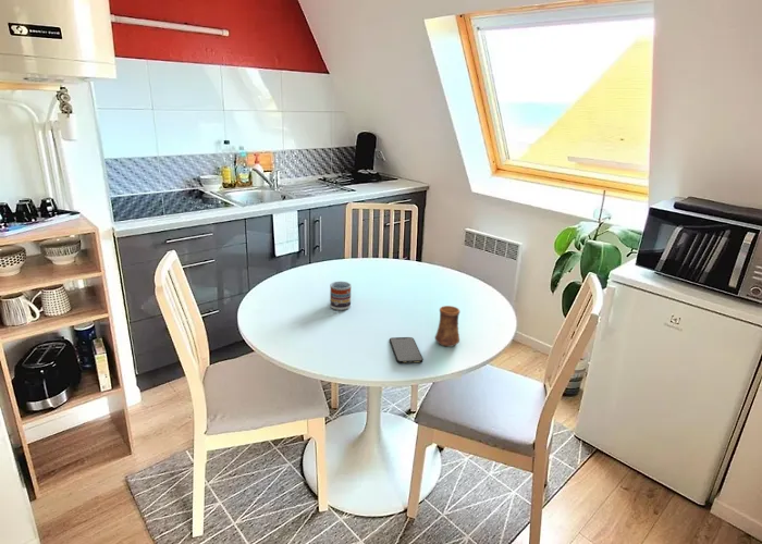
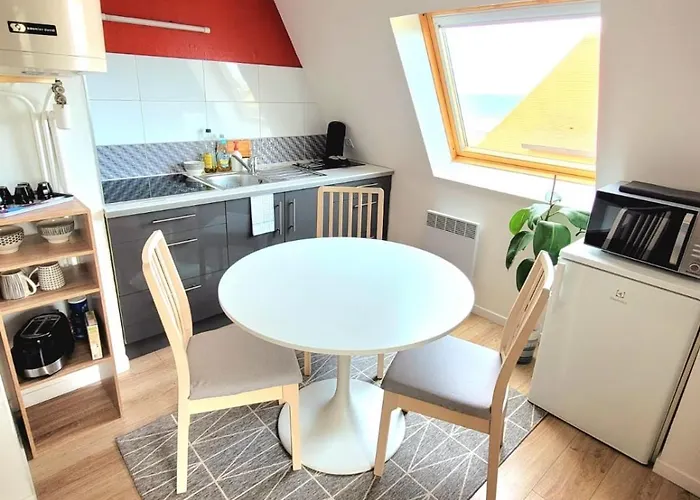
- smartphone [389,336,425,364]
- cup [434,305,460,348]
- cup [329,281,353,311]
